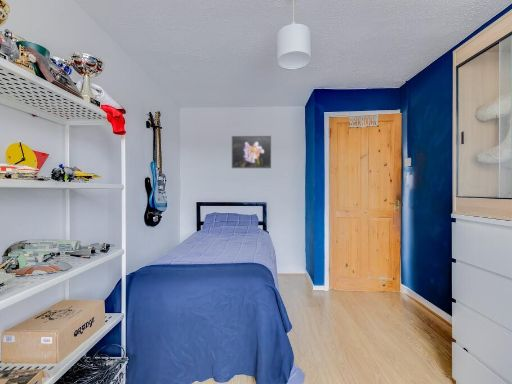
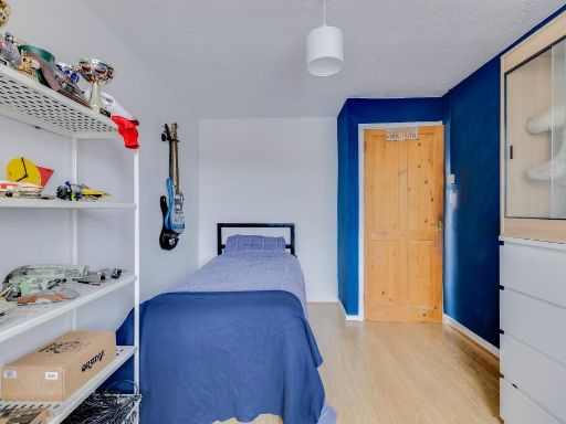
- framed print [231,135,272,169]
